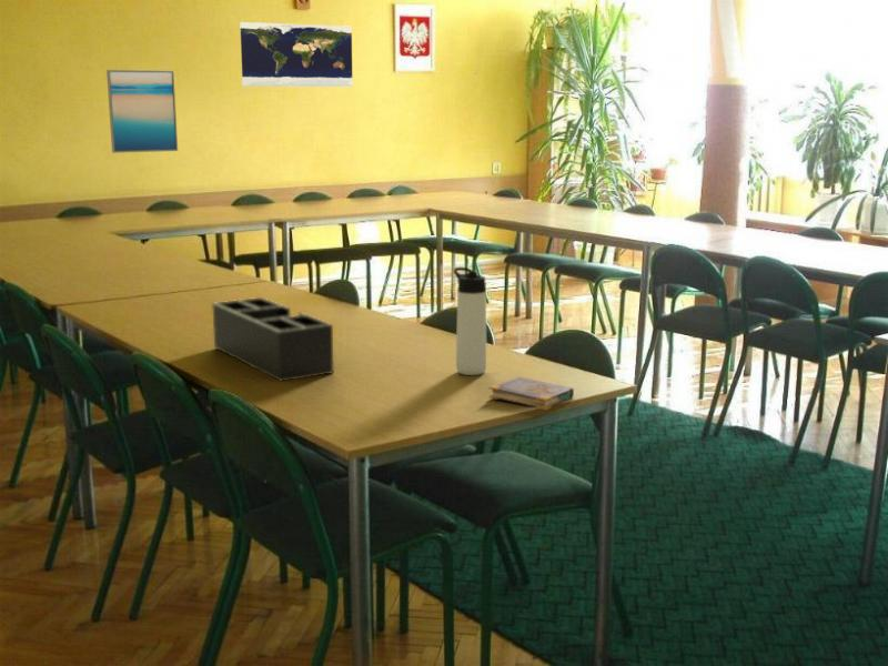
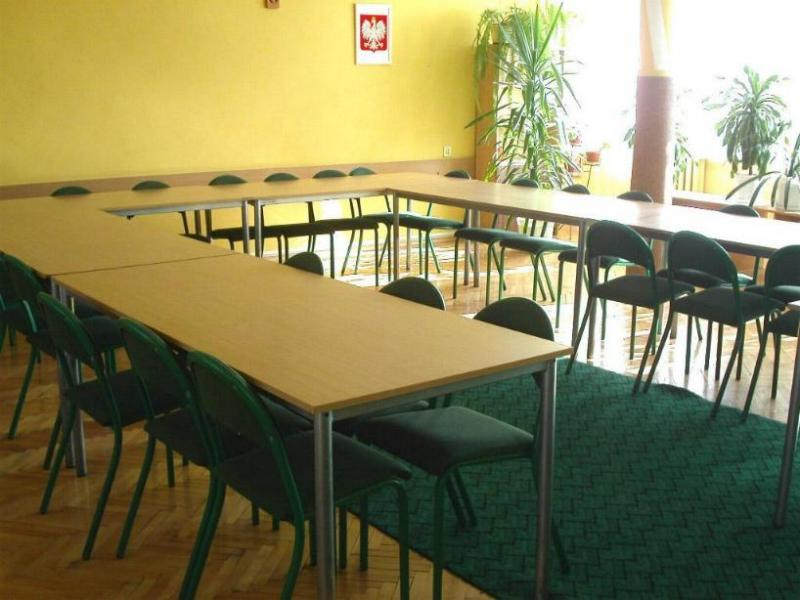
- book [487,375,575,411]
- wall art [105,69,179,154]
- map [239,21,354,88]
- thermos bottle [453,266,487,376]
- desk organizer [211,296,334,383]
